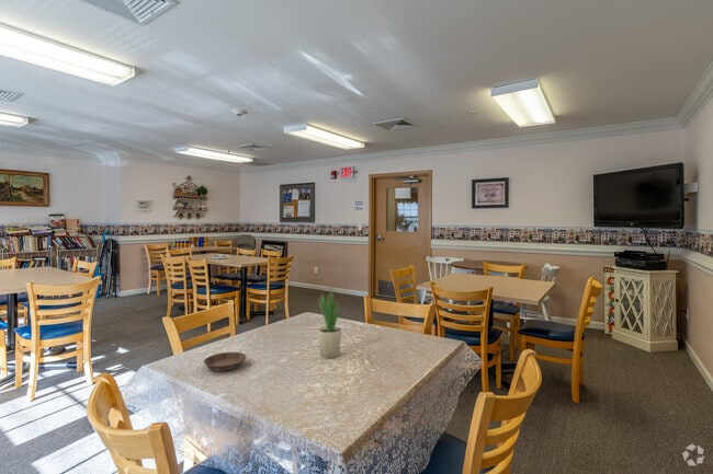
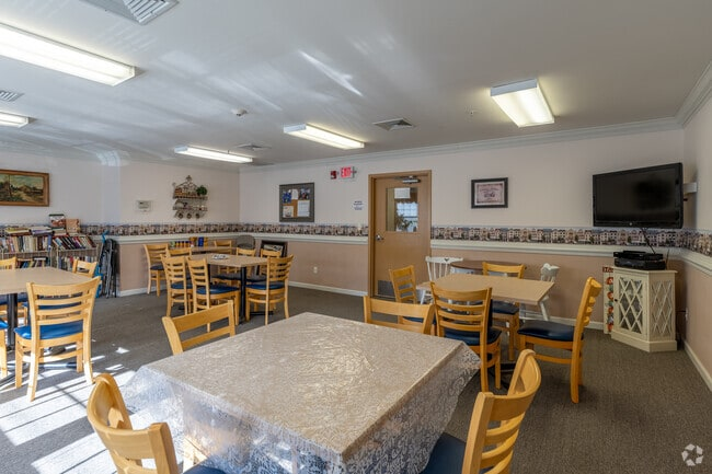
- potted plant [316,287,342,359]
- saucer [203,351,247,372]
